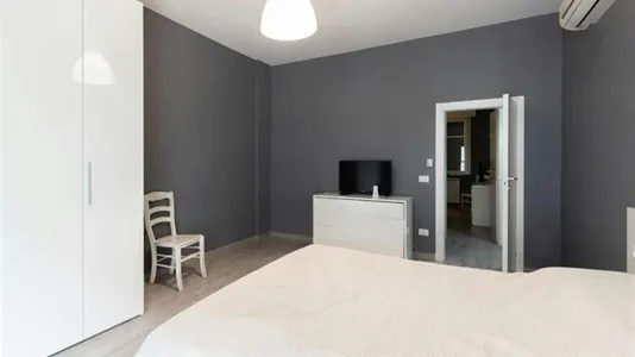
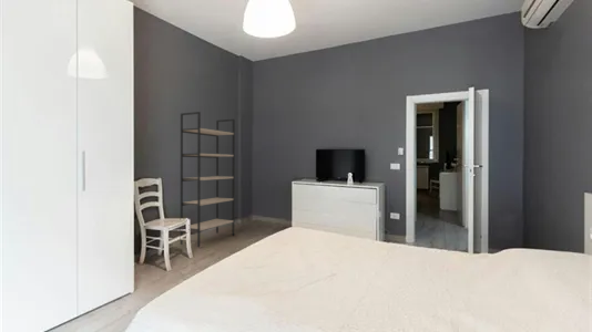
+ shelving unit [180,111,236,249]
